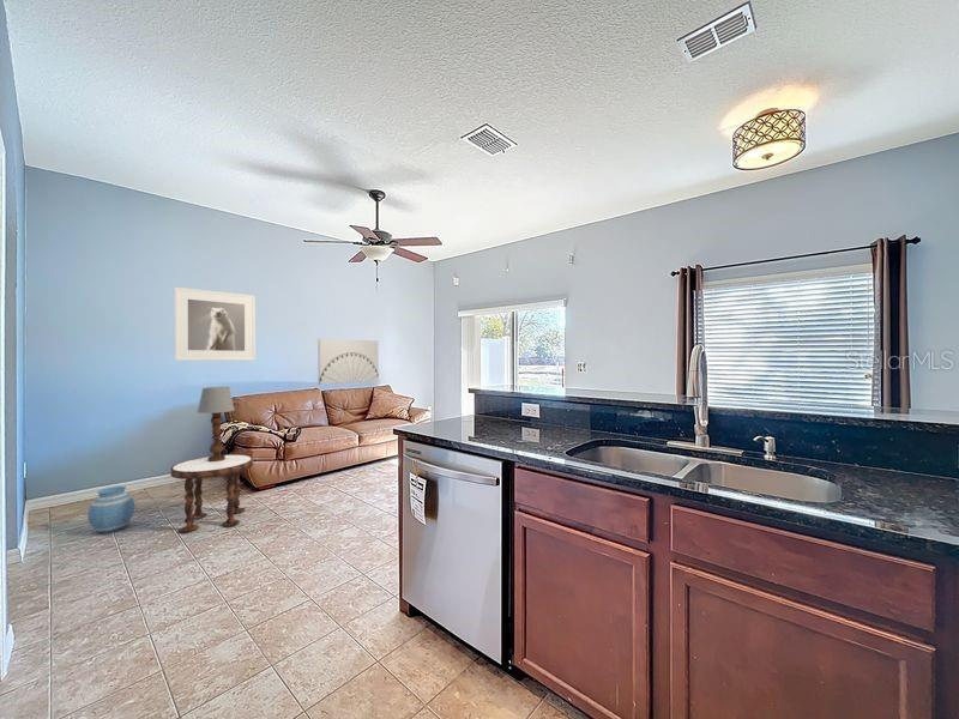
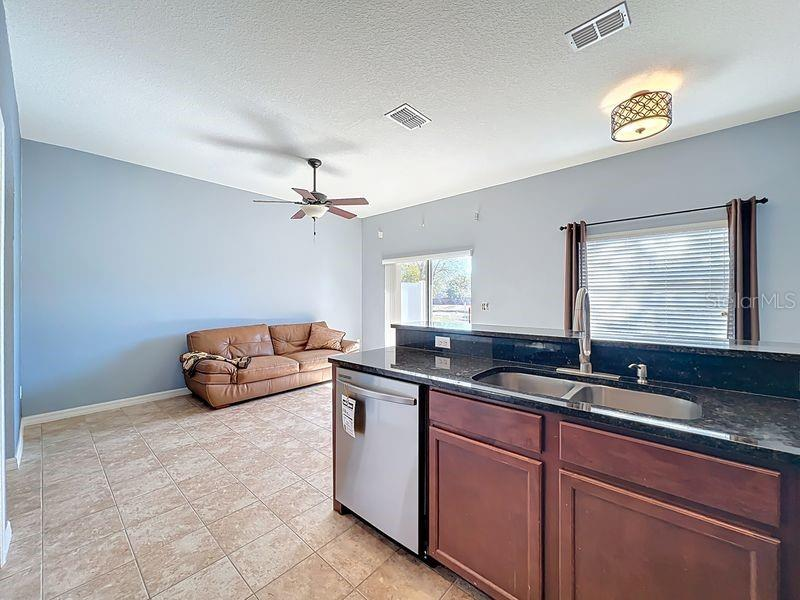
- wall art [316,338,380,386]
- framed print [174,286,257,362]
- table lamp [197,386,236,461]
- side table [169,453,254,533]
- vase [86,485,135,534]
